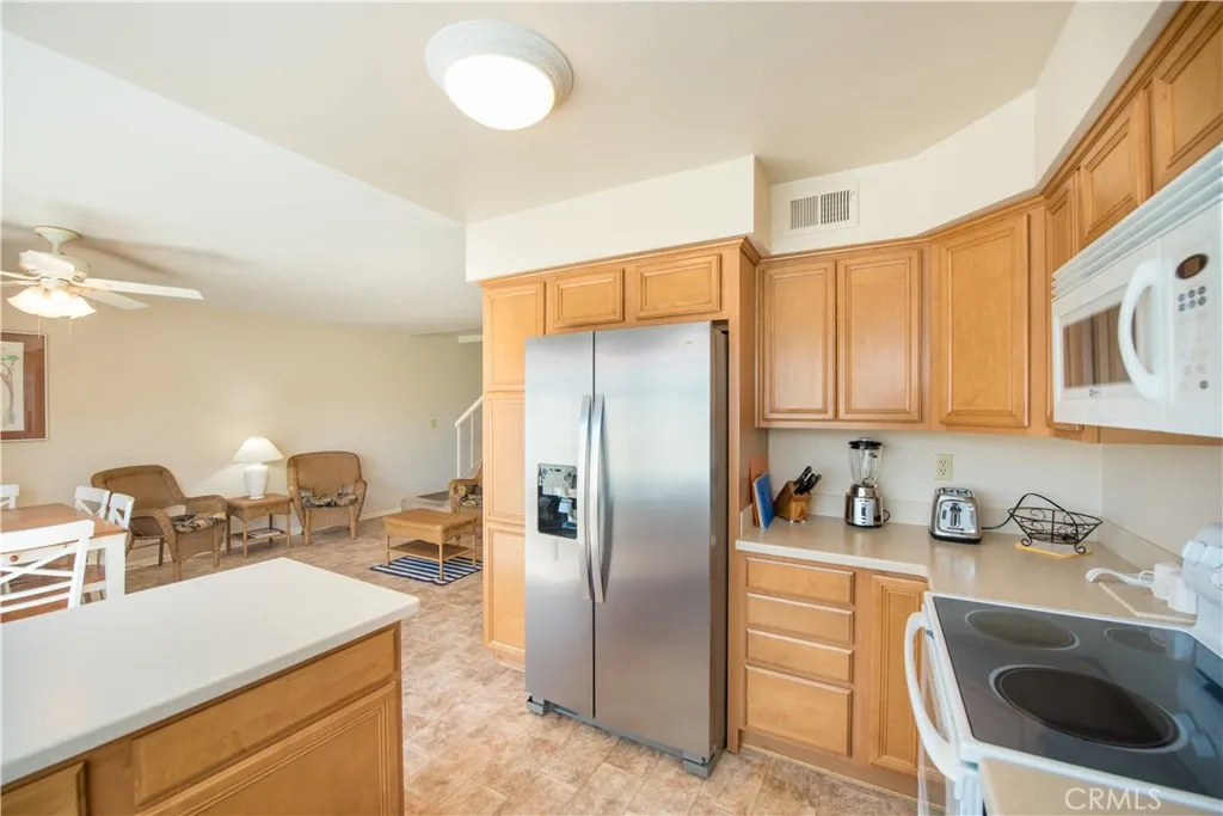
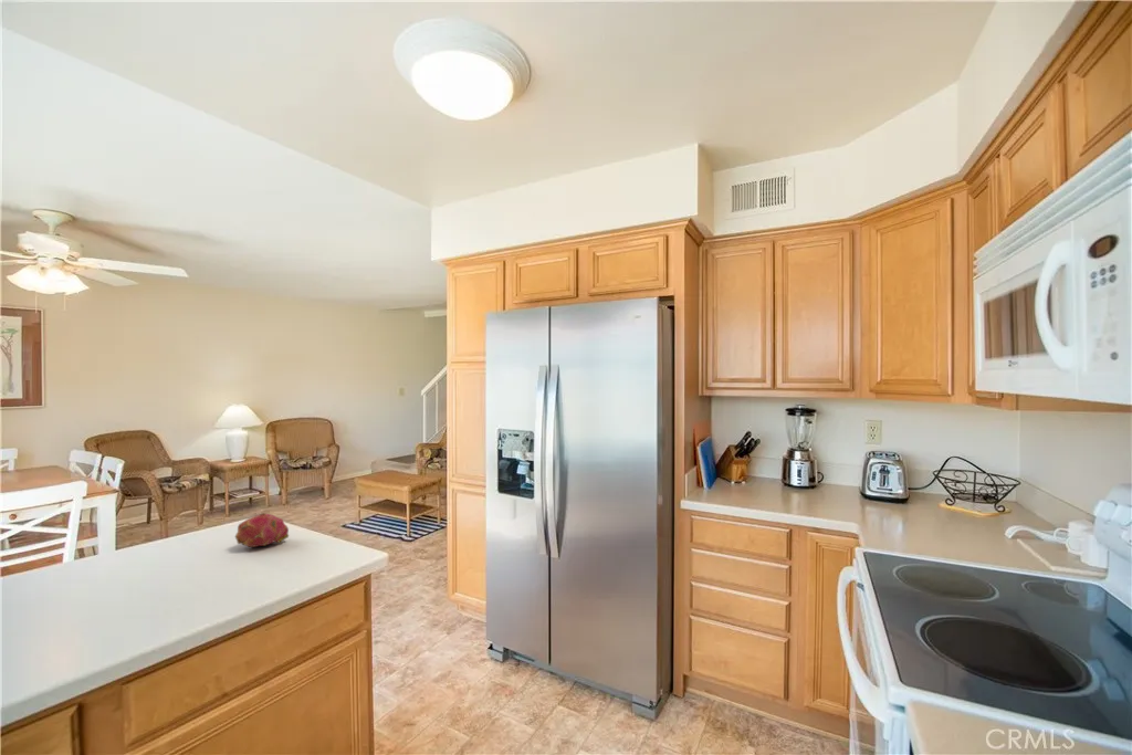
+ fruit [233,512,290,548]
